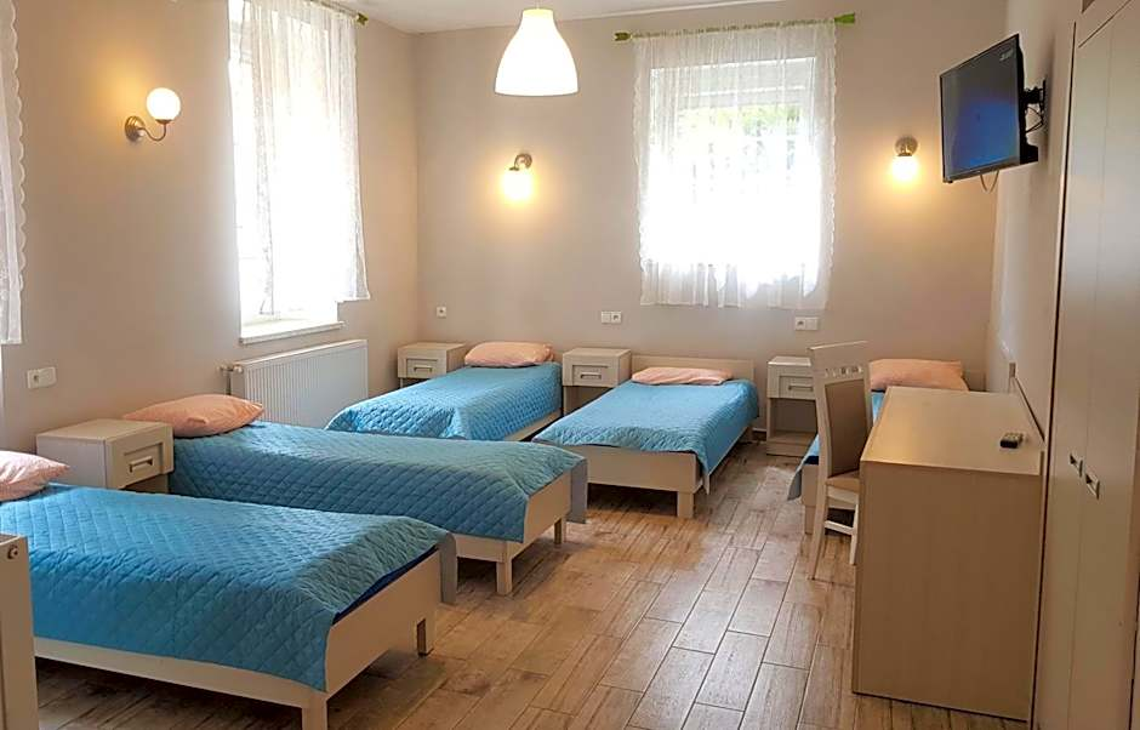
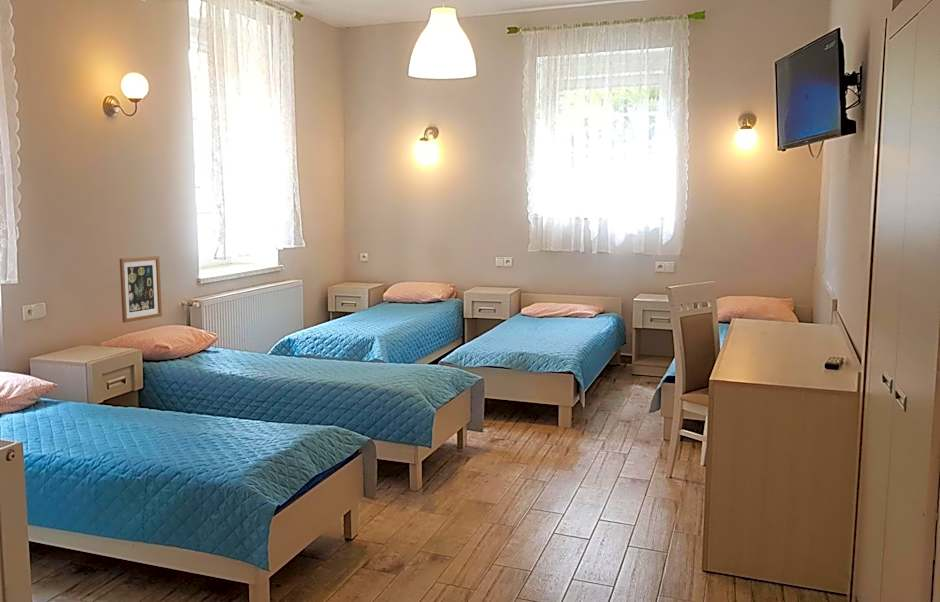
+ wall art [119,255,163,324]
